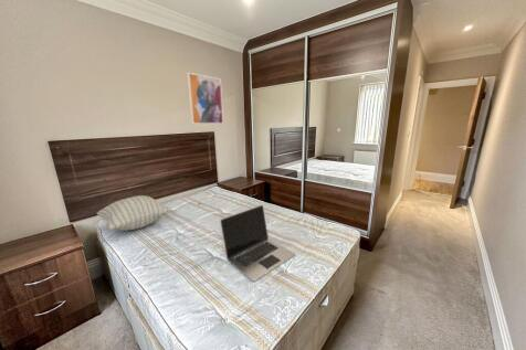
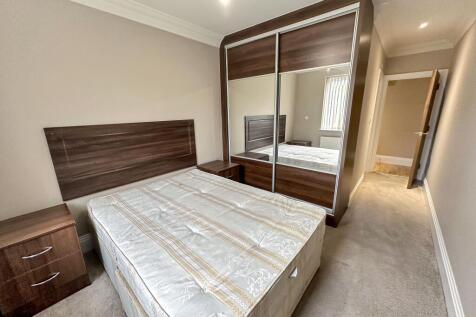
- pillow [96,194,172,232]
- wall art [186,72,224,125]
- laptop [219,204,296,283]
